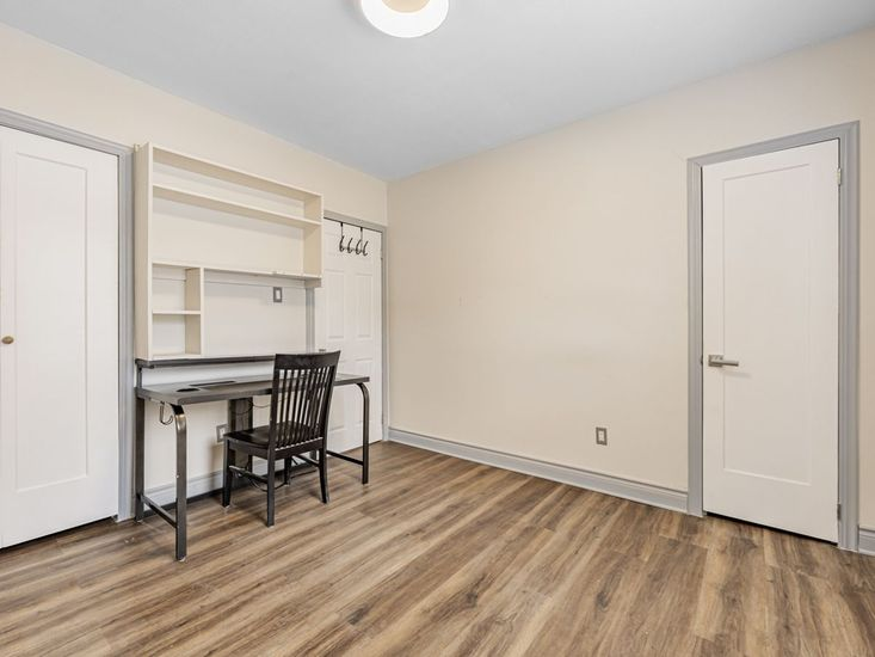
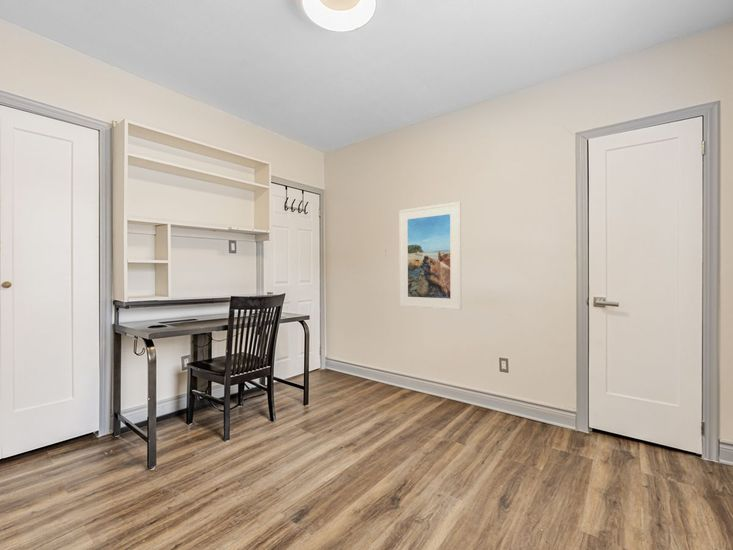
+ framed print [398,201,462,311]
